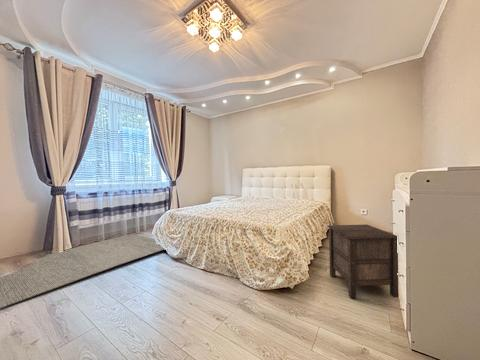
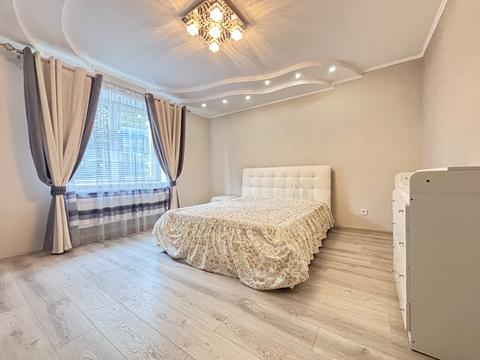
- nightstand [327,224,400,299]
- rug [0,233,165,310]
